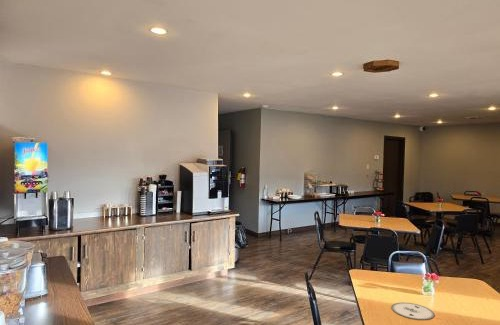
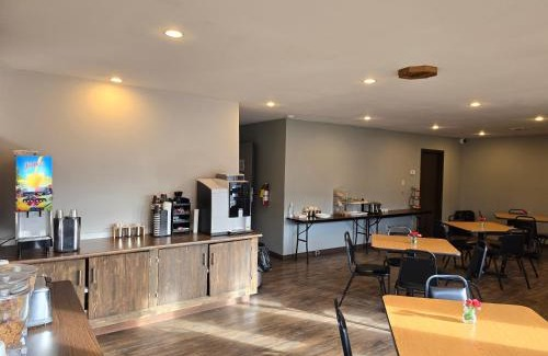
- plate [390,302,435,321]
